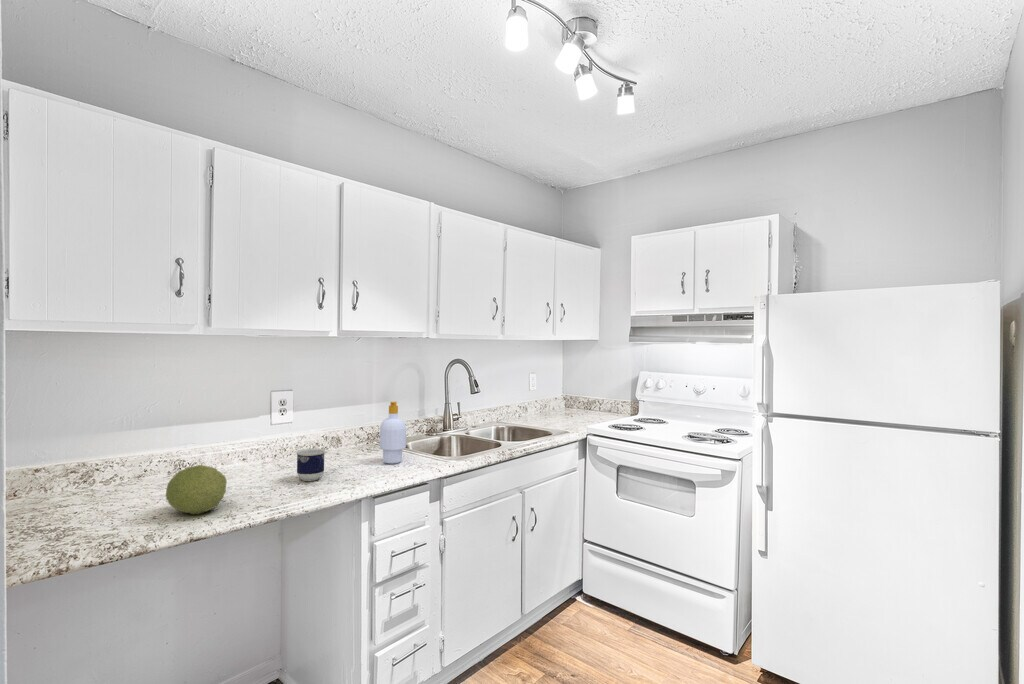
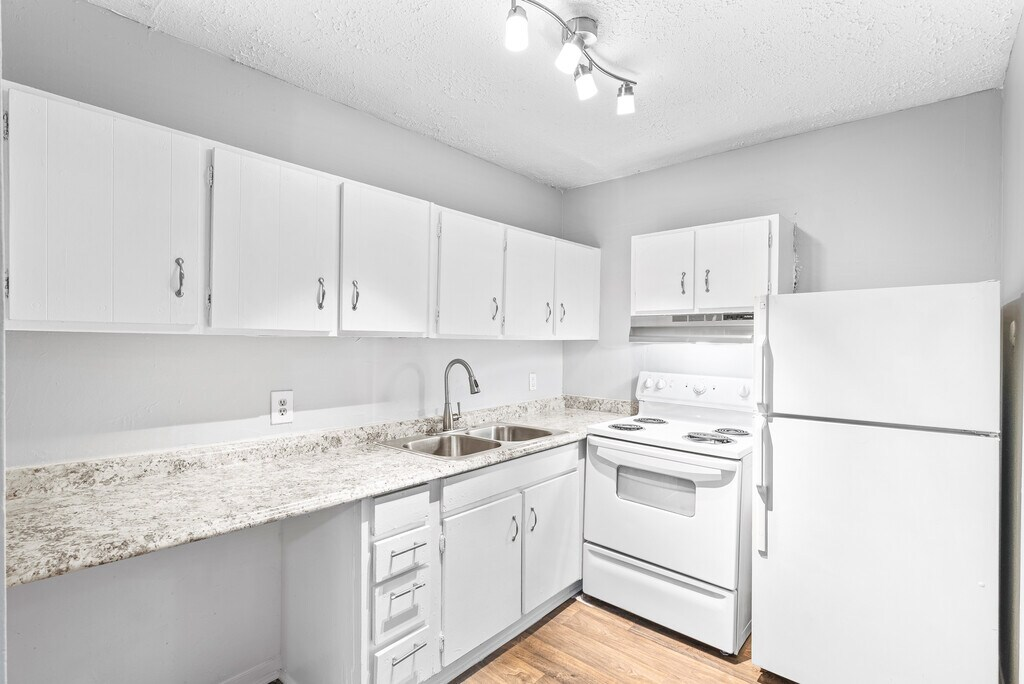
- cup [295,447,326,482]
- soap bottle [379,401,407,465]
- fruit [165,464,228,515]
